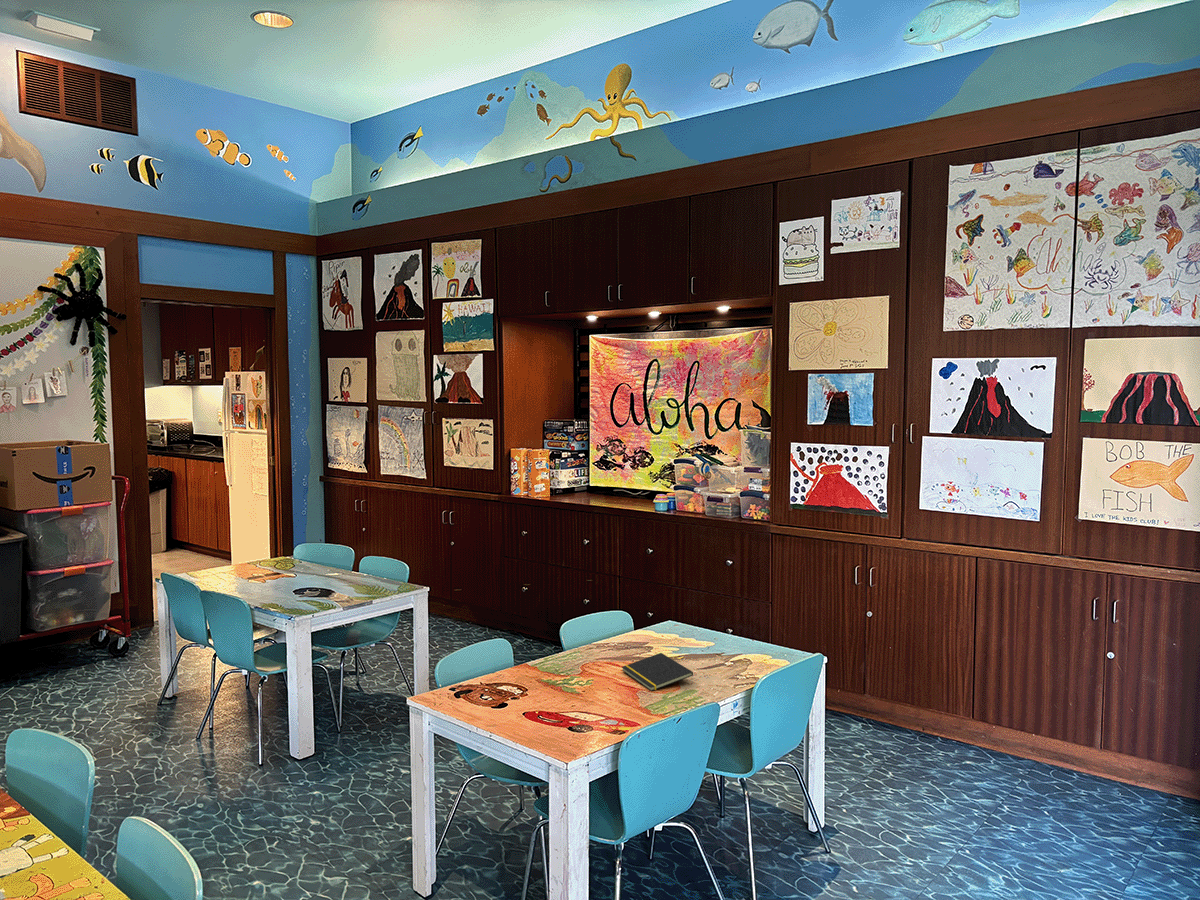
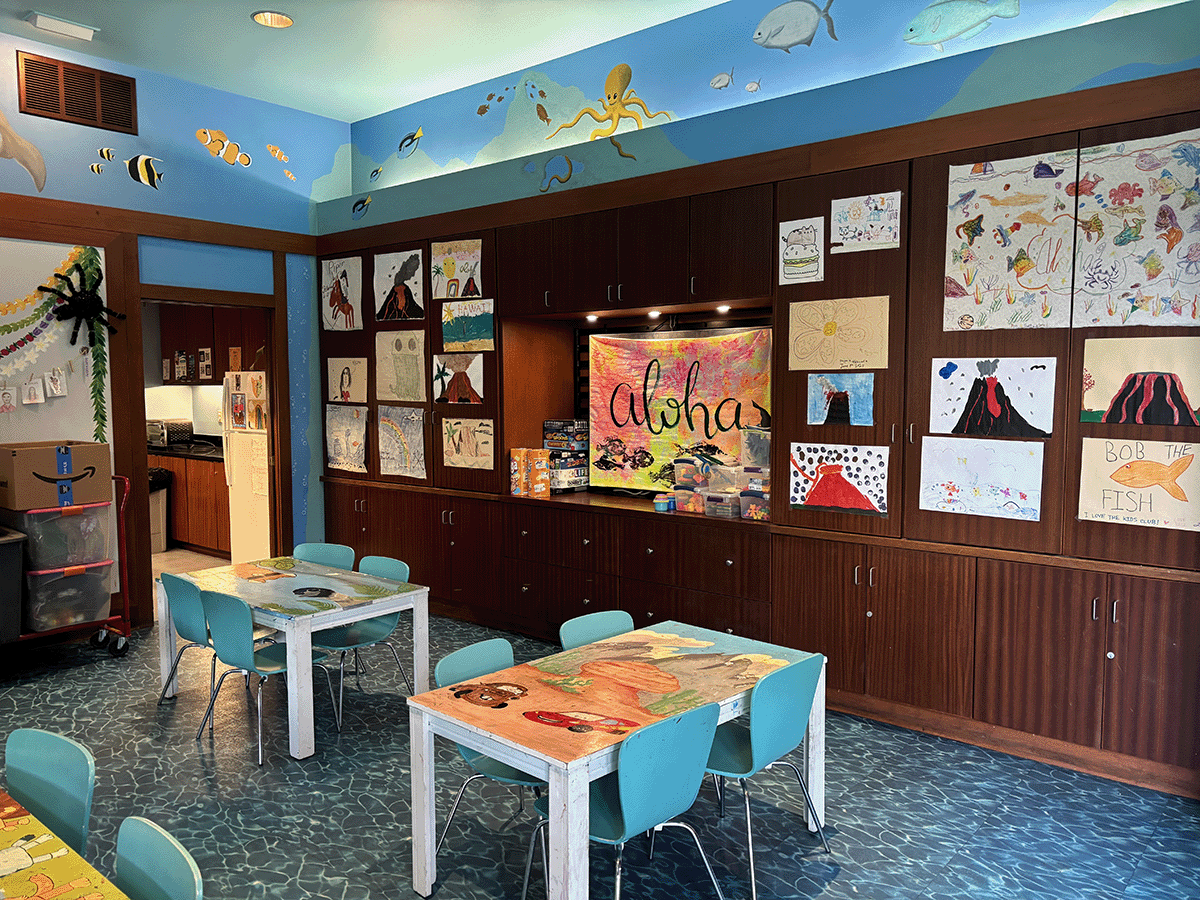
- notepad [621,652,694,692]
